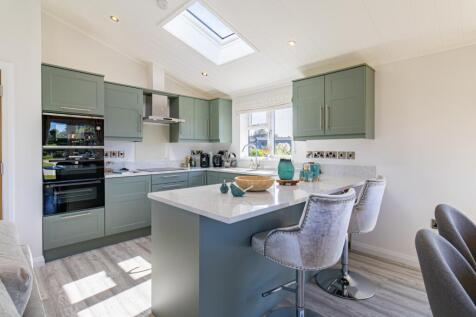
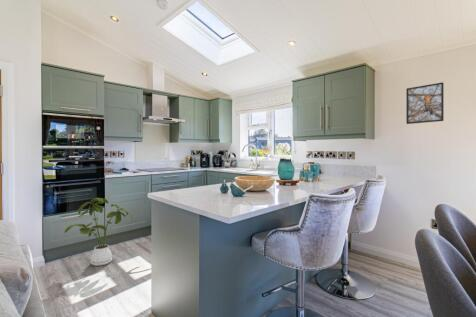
+ house plant [63,197,134,267]
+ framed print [405,81,445,125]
